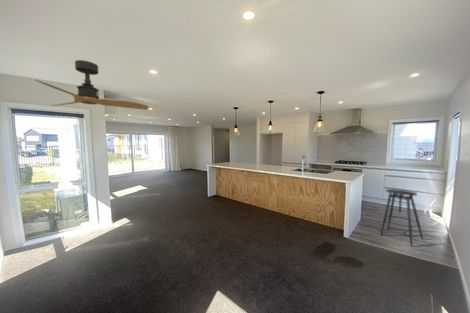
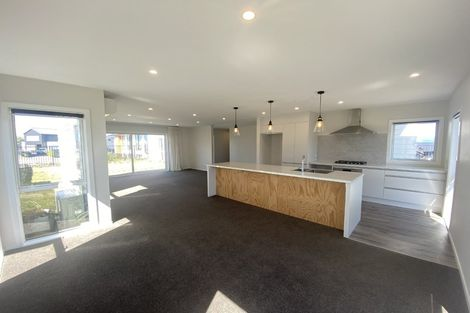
- ceiling fan [34,59,149,111]
- stool [380,188,424,247]
